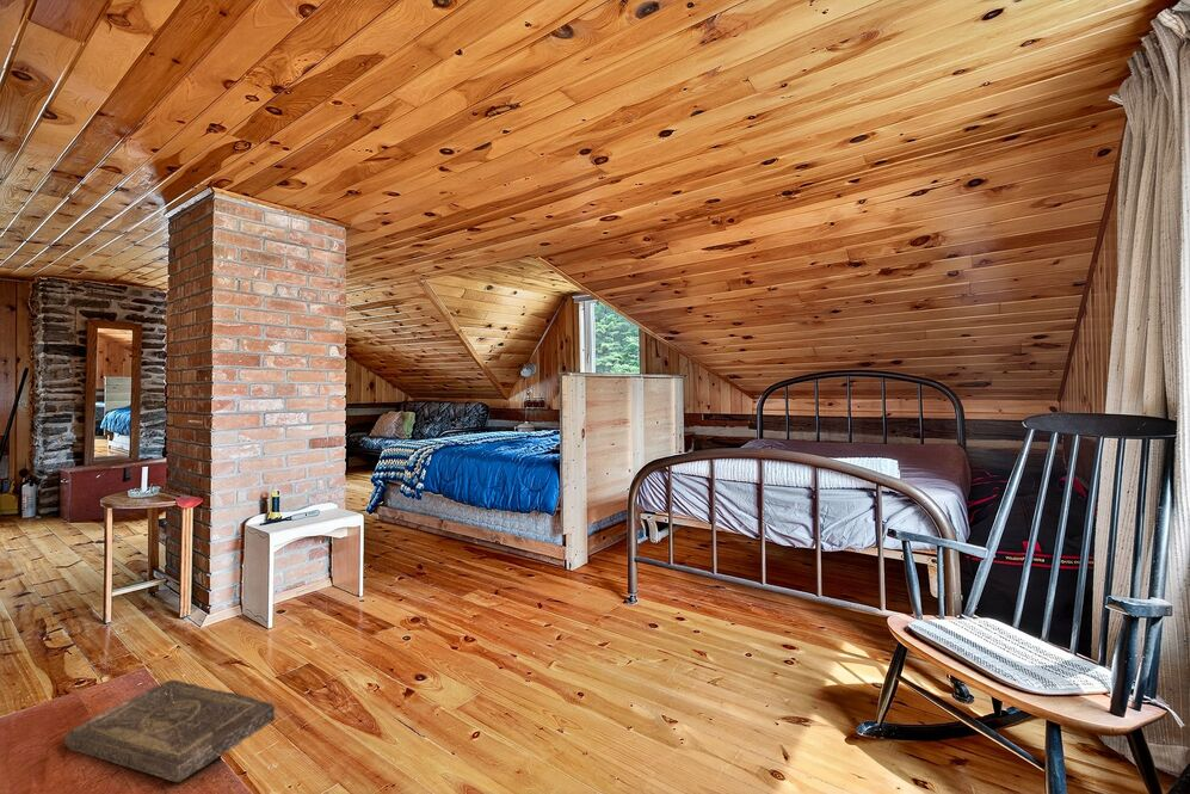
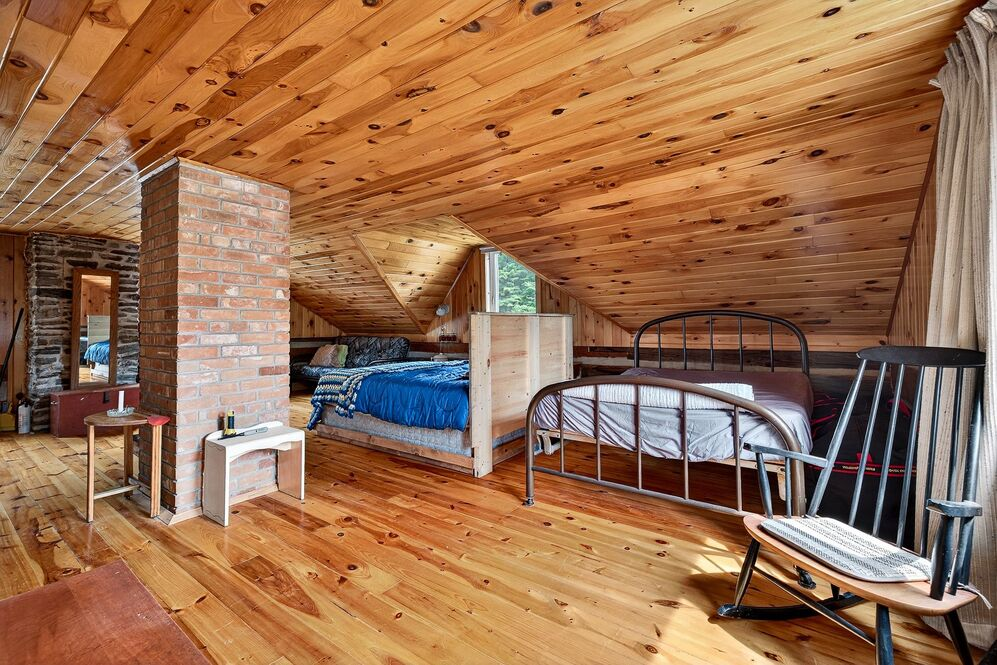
- book [63,678,277,783]
